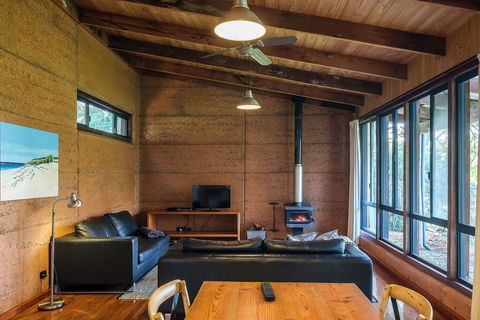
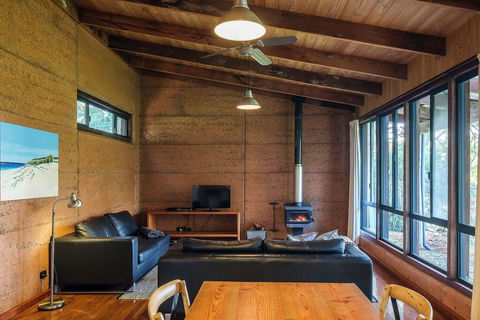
- remote control [259,281,277,302]
